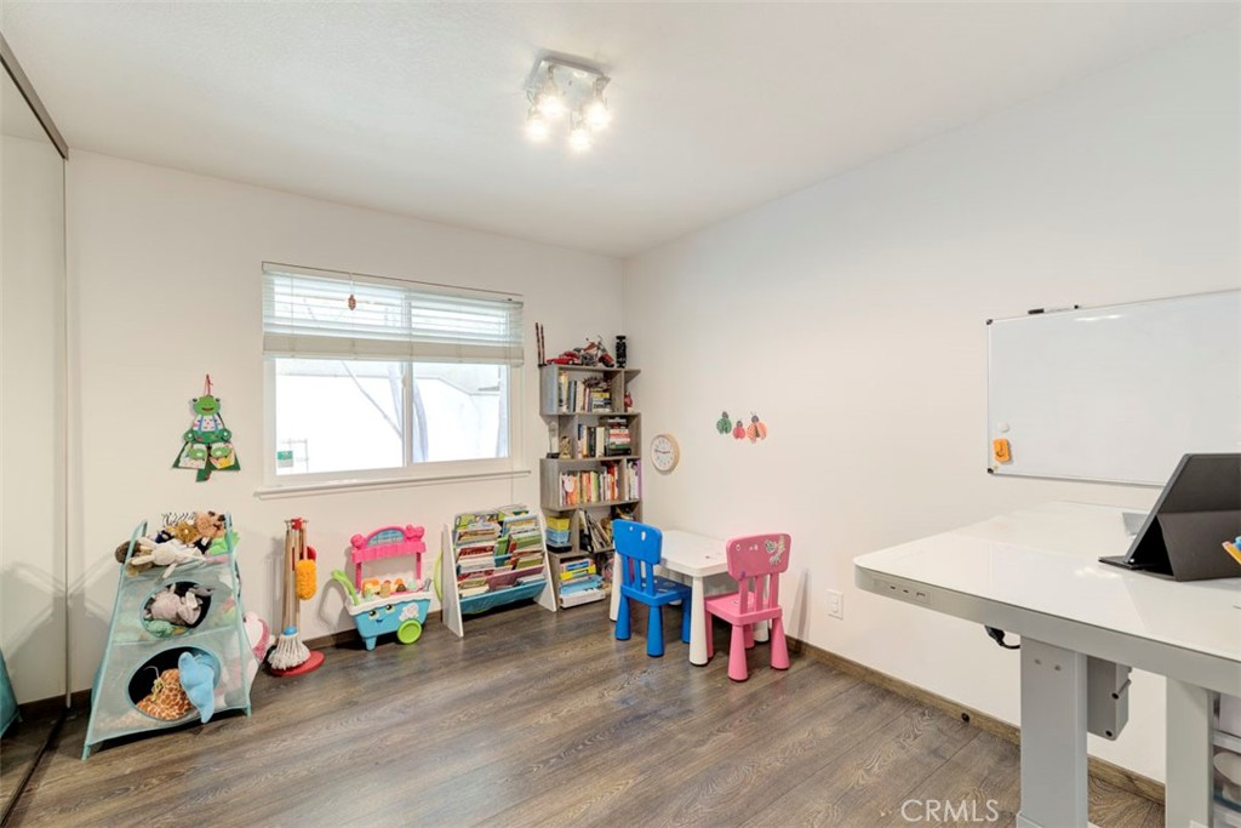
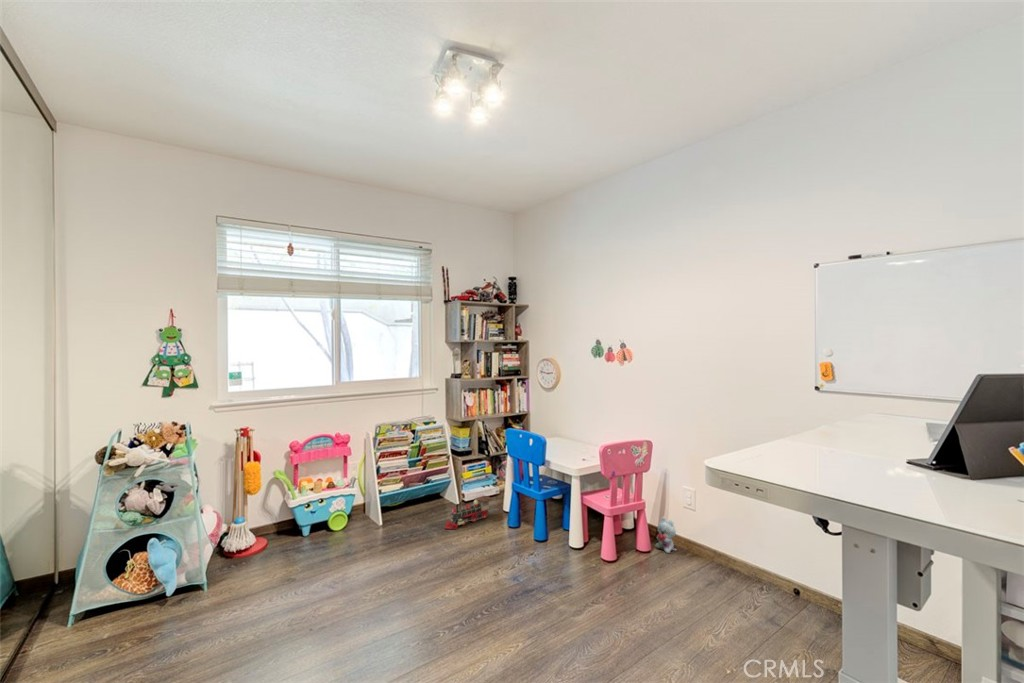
+ toy train [444,494,494,530]
+ plush toy [654,516,678,554]
